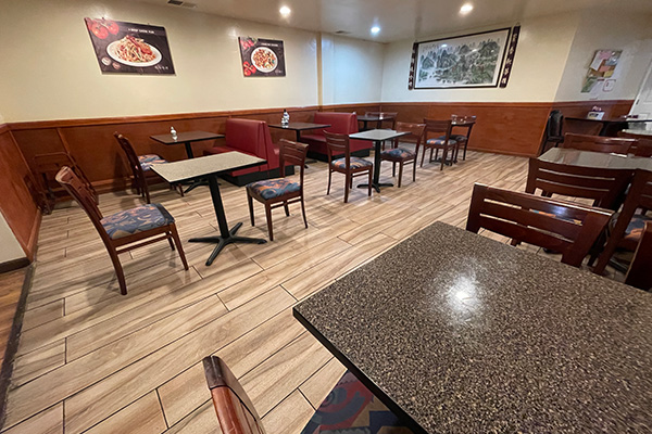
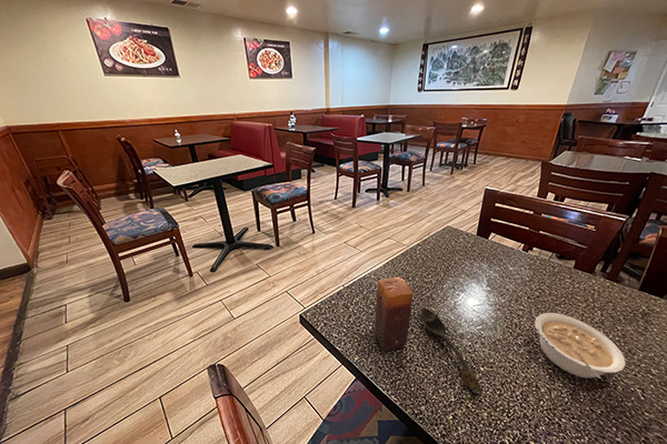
+ spoon [420,307,482,395]
+ candle [374,276,414,353]
+ legume [534,312,626,380]
